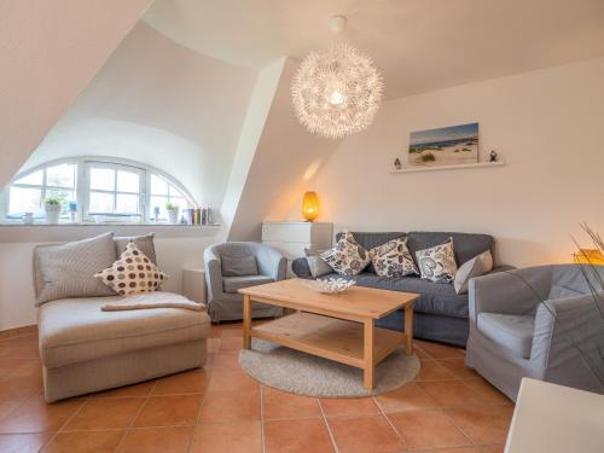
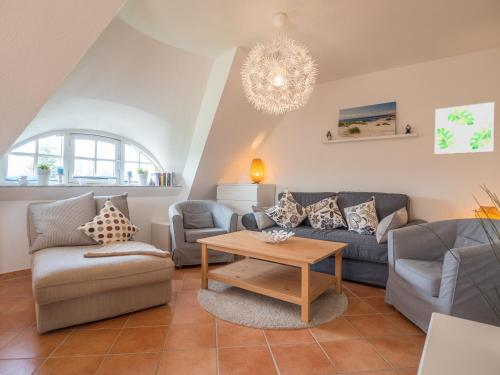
+ wall art [434,101,495,155]
